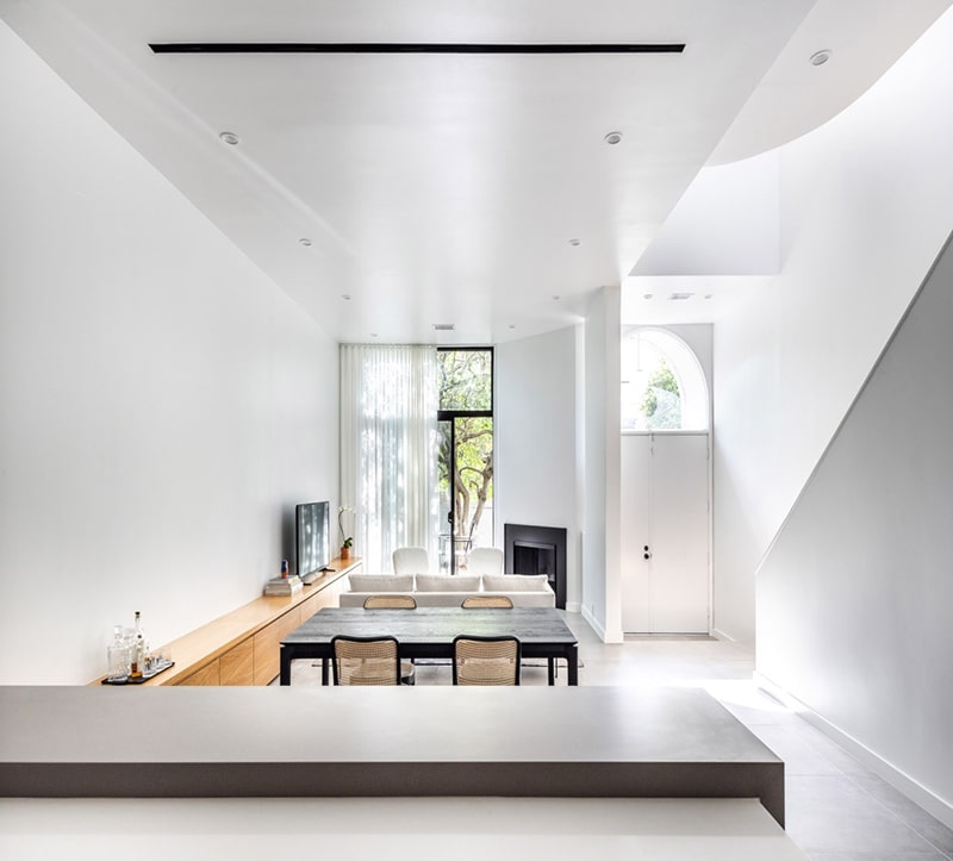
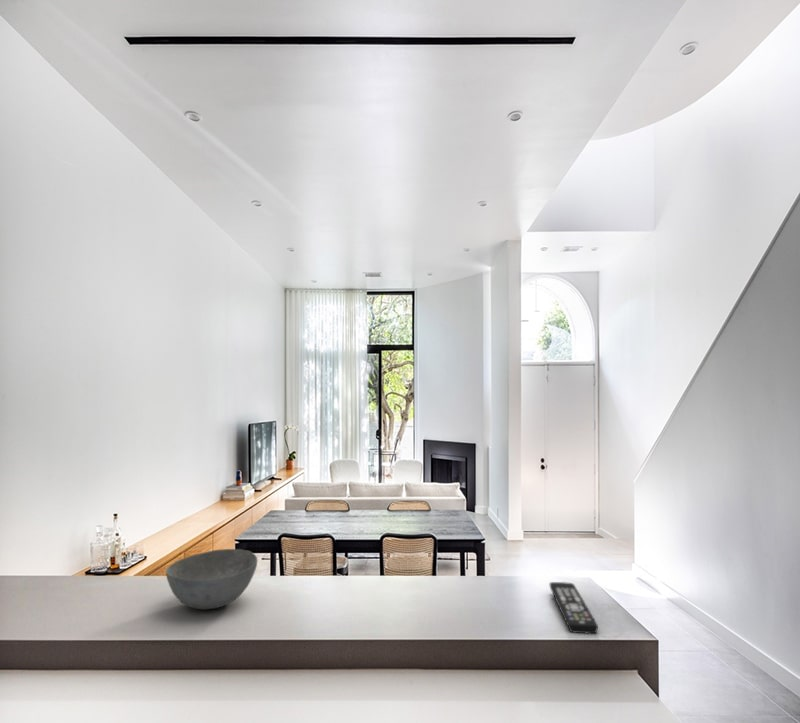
+ remote control [549,581,599,635]
+ bowl [165,548,259,610]
